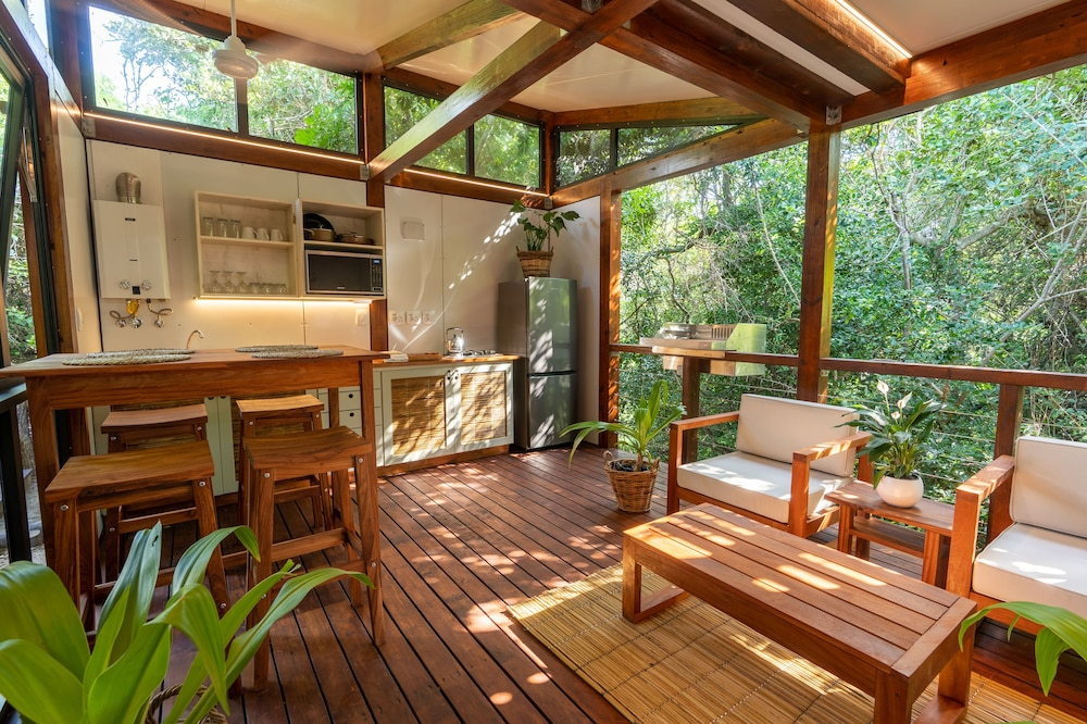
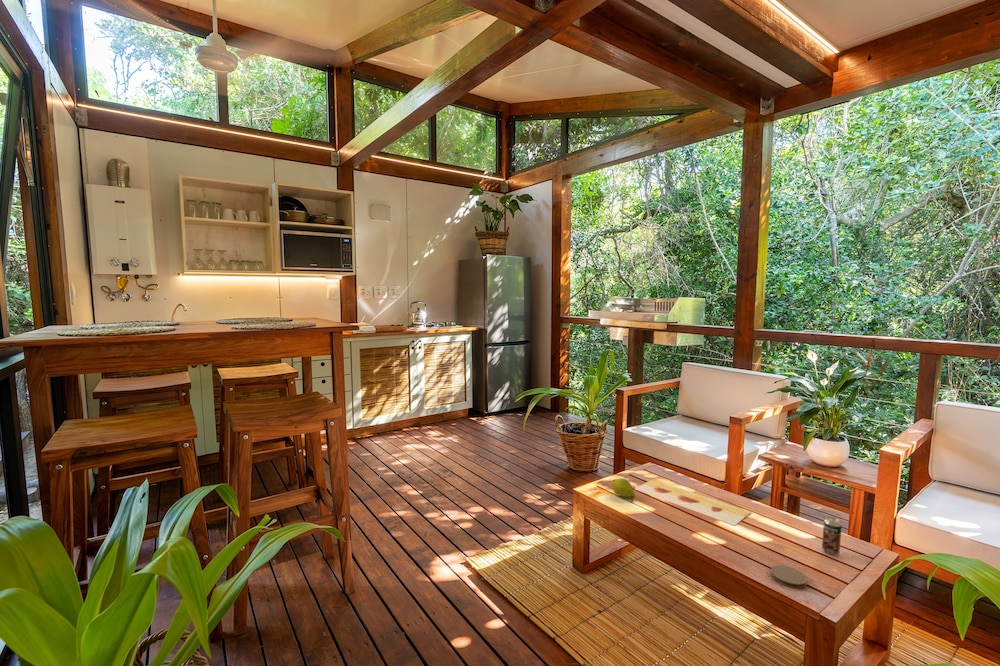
+ painting [634,478,751,526]
+ coaster [770,564,808,589]
+ beverage can [821,516,843,556]
+ fruit [611,477,636,503]
